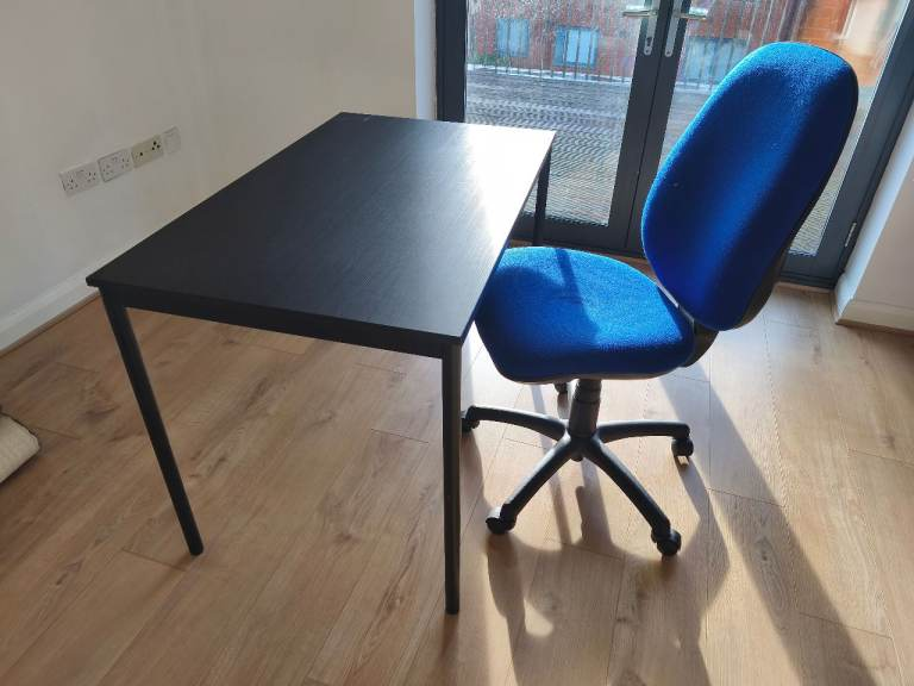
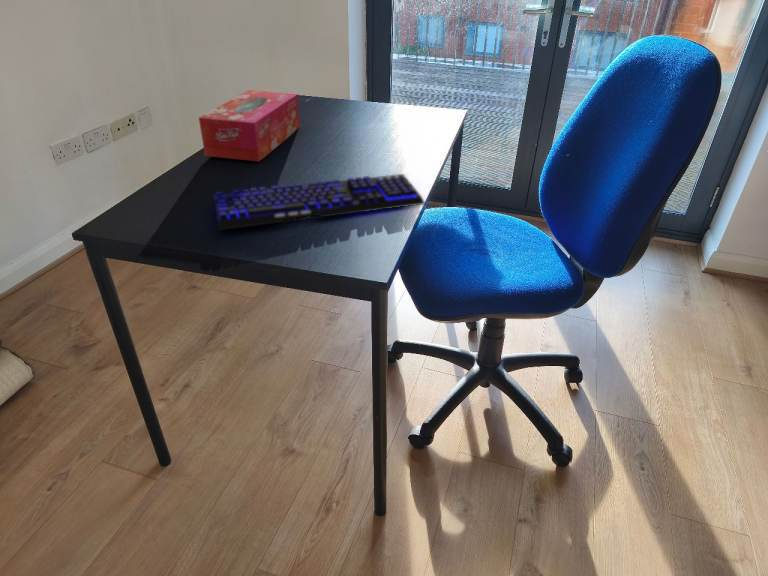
+ keyboard [211,173,426,231]
+ tissue box [198,89,300,163]
